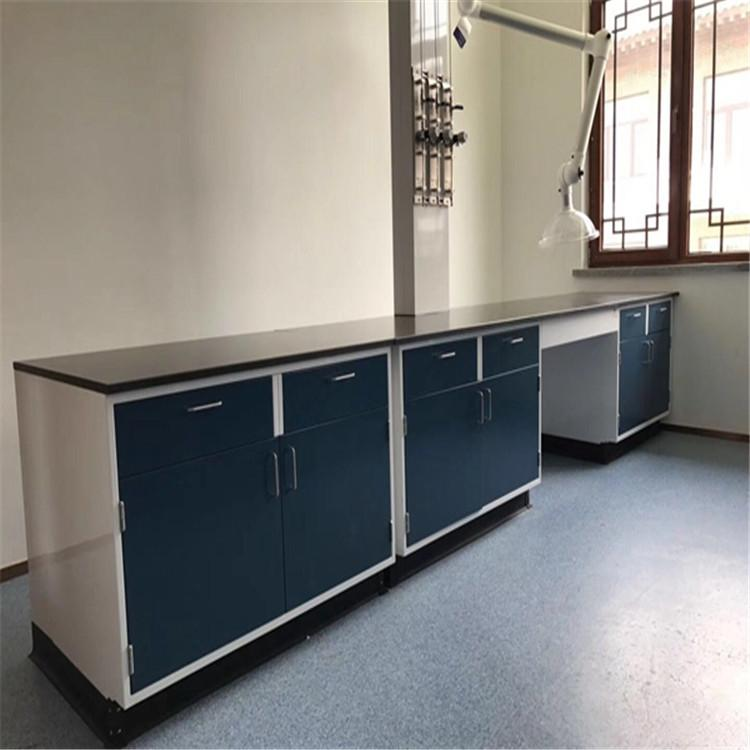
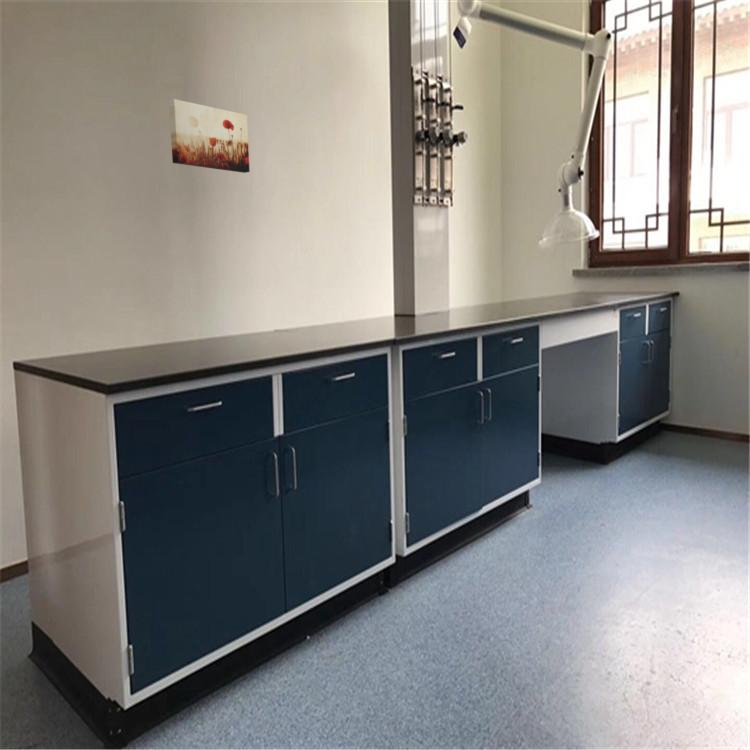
+ wall art [168,98,251,174]
